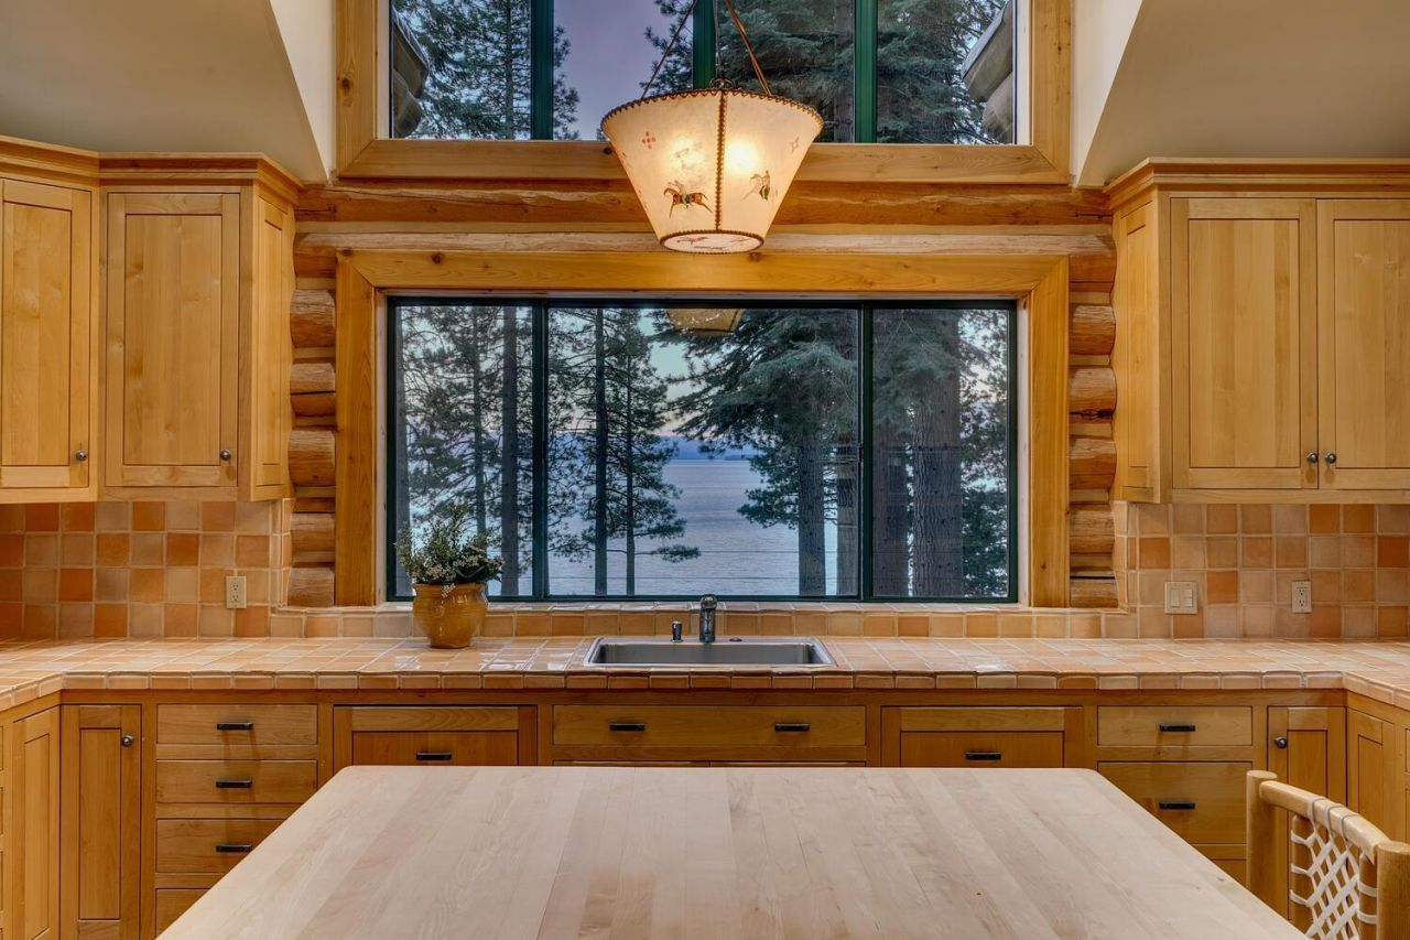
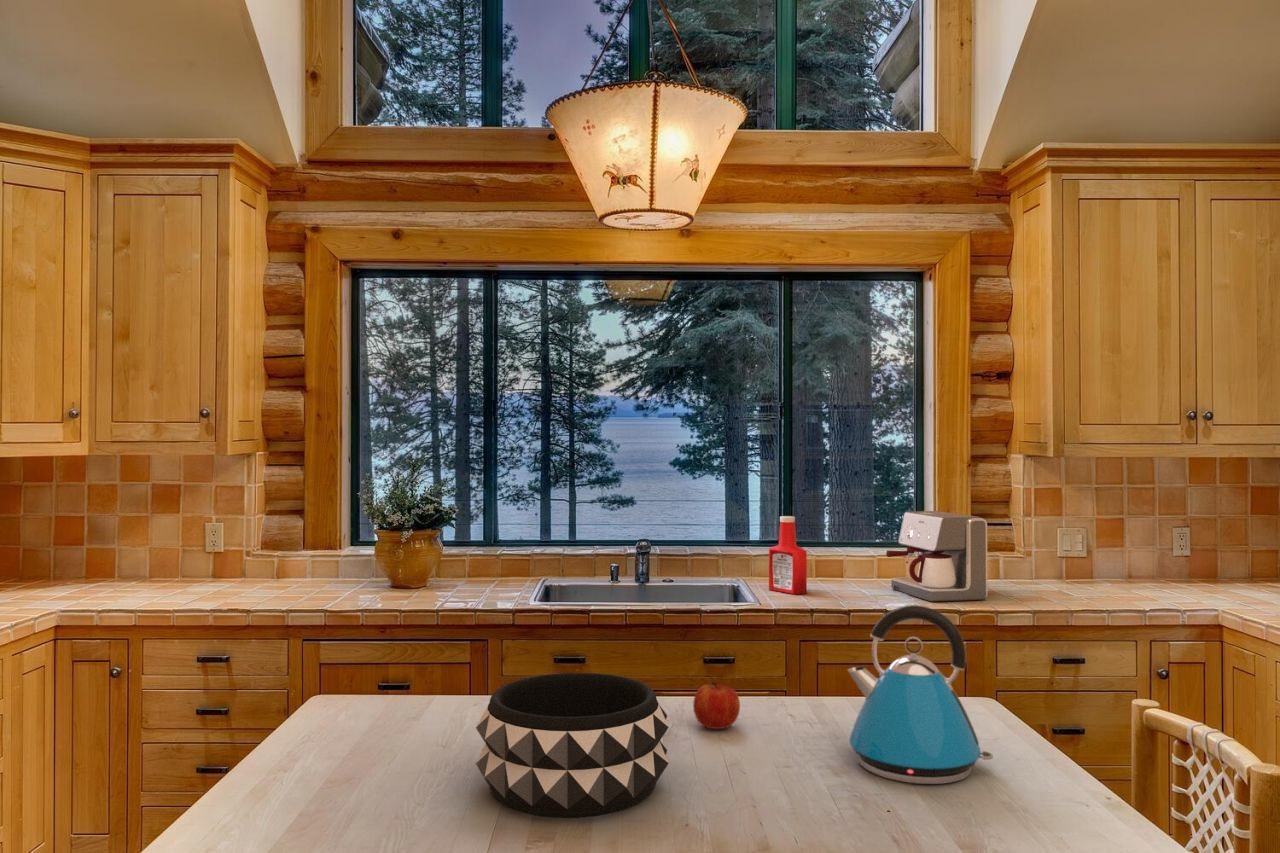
+ fruit [692,681,741,730]
+ coffee maker [885,510,988,602]
+ decorative bowl [475,672,670,819]
+ soap bottle [768,515,808,595]
+ kettle [847,604,994,785]
